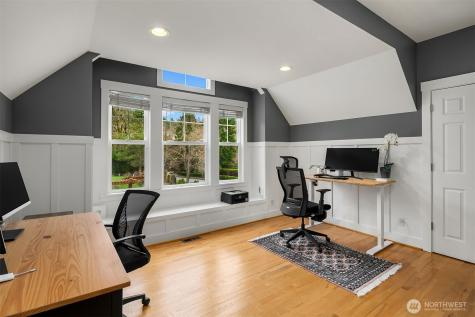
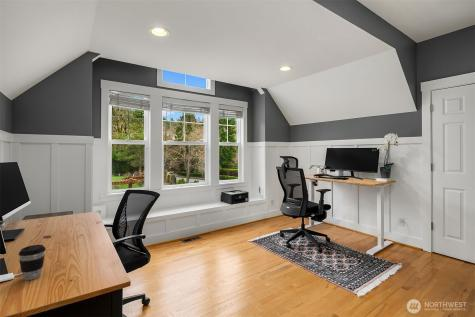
+ coffee cup [18,244,47,281]
